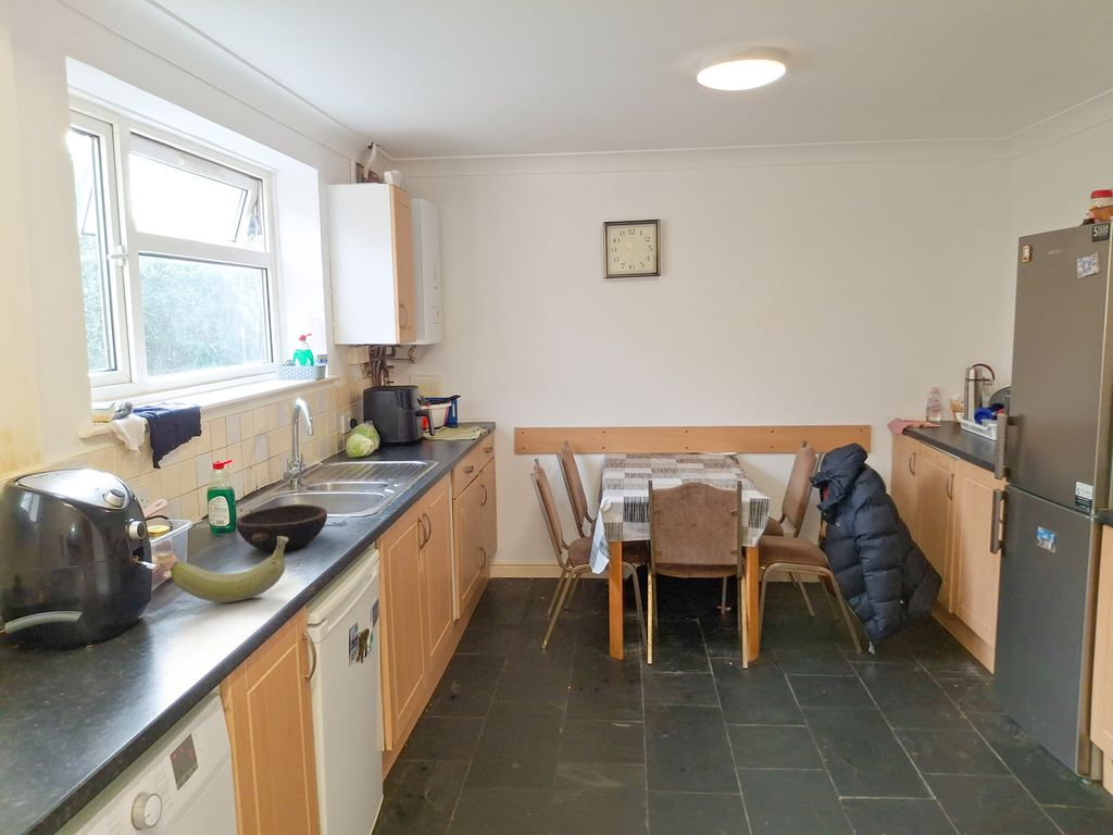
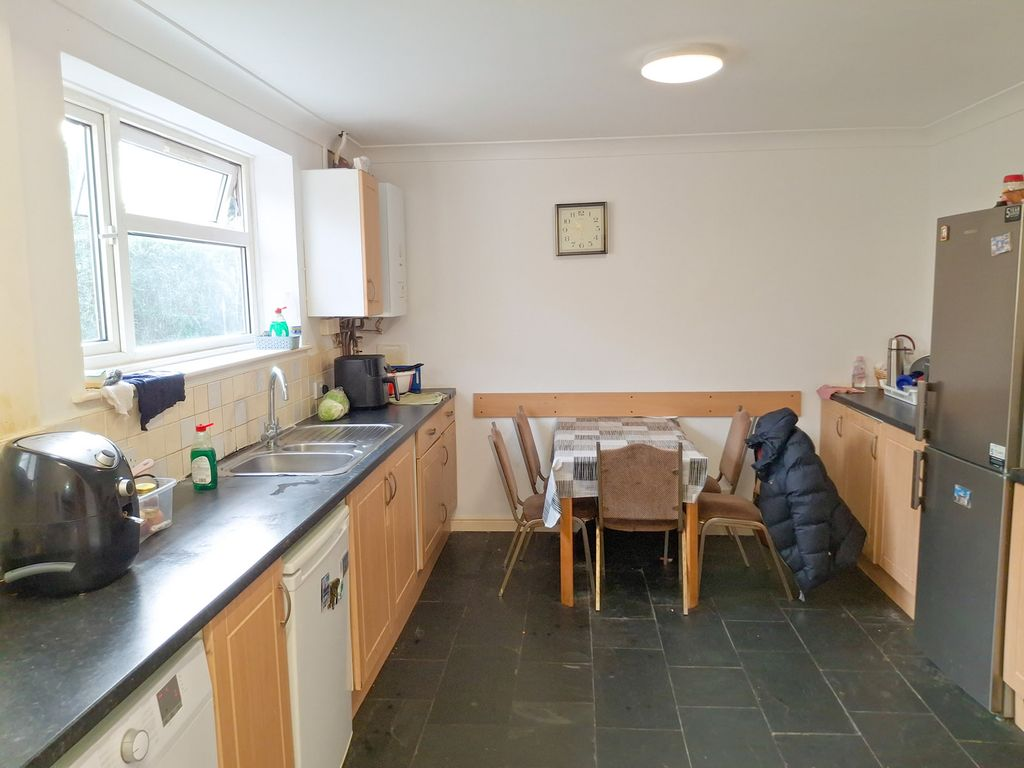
- bowl [235,503,328,552]
- banana [170,536,288,603]
